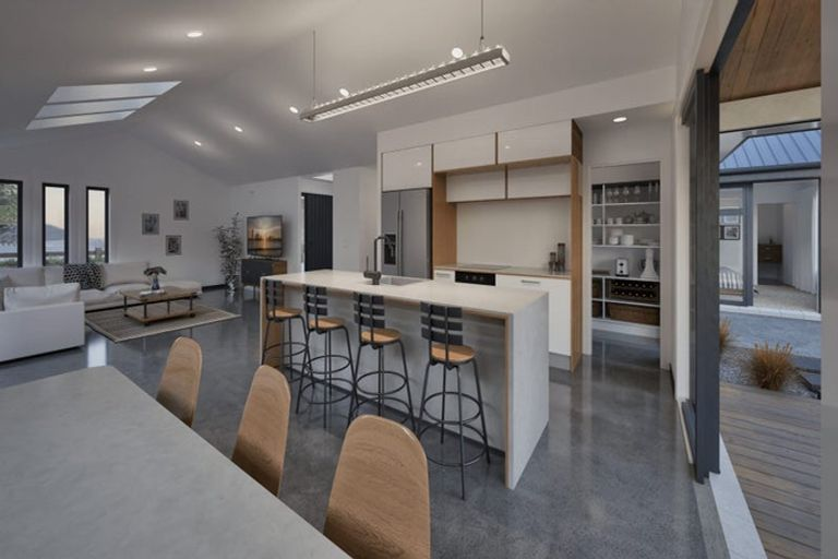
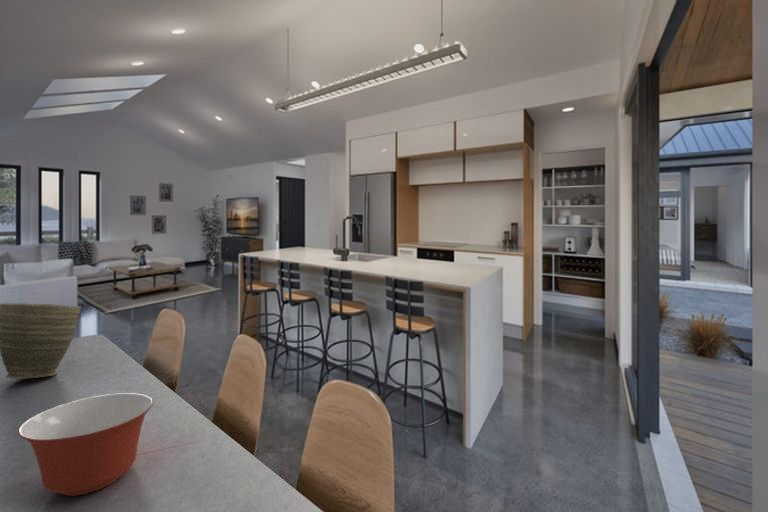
+ vase [0,302,82,380]
+ mixing bowl [17,392,154,497]
